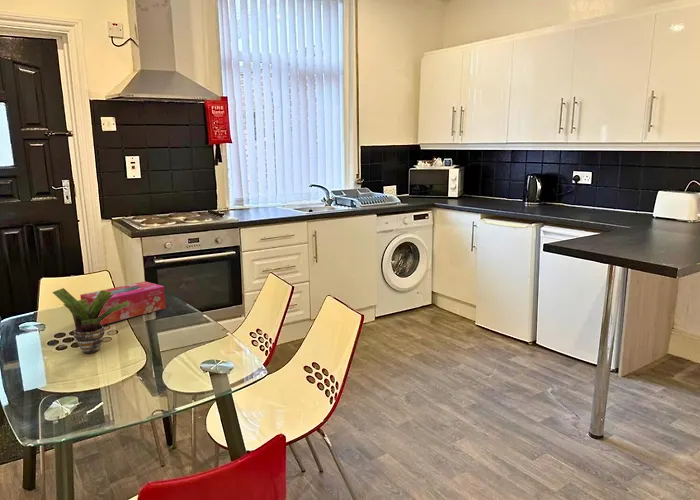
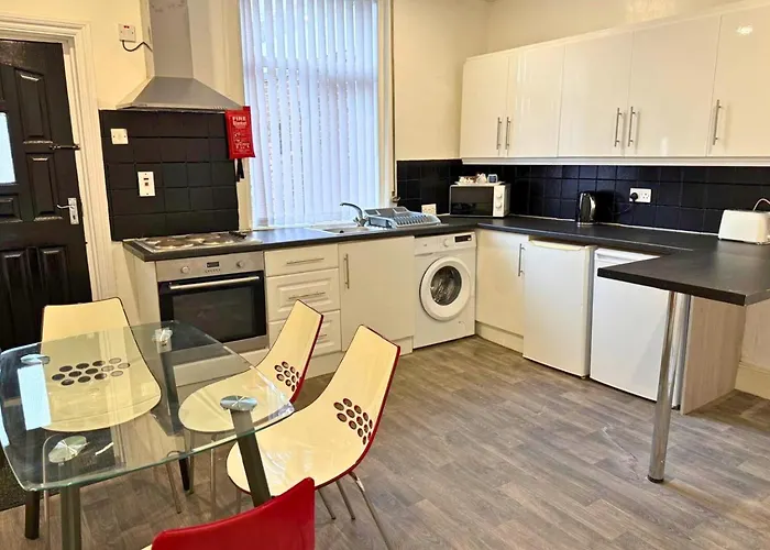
- potted plant [51,287,130,354]
- tissue box [79,280,167,326]
